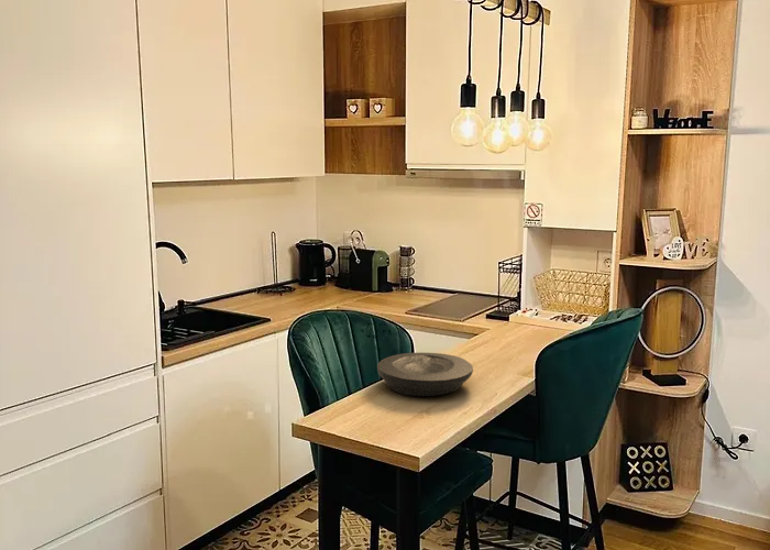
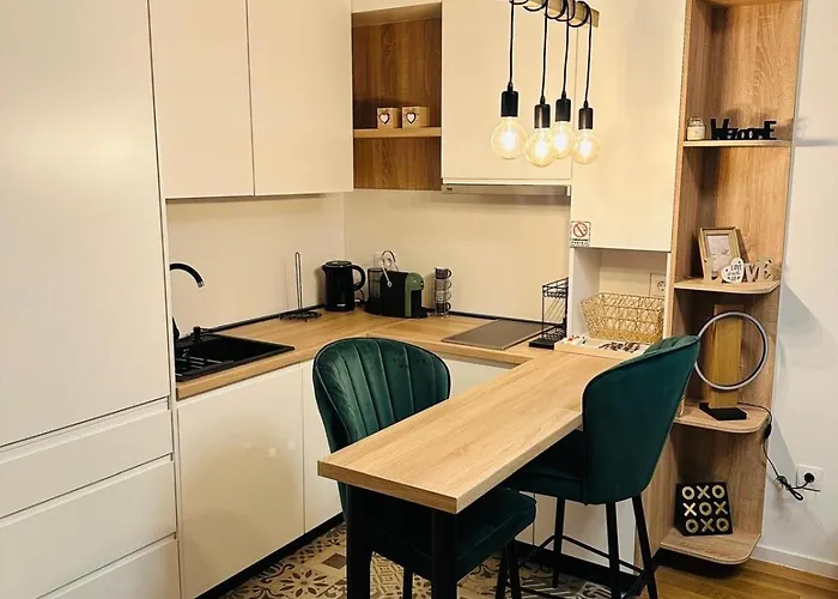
- plate [376,352,474,397]
